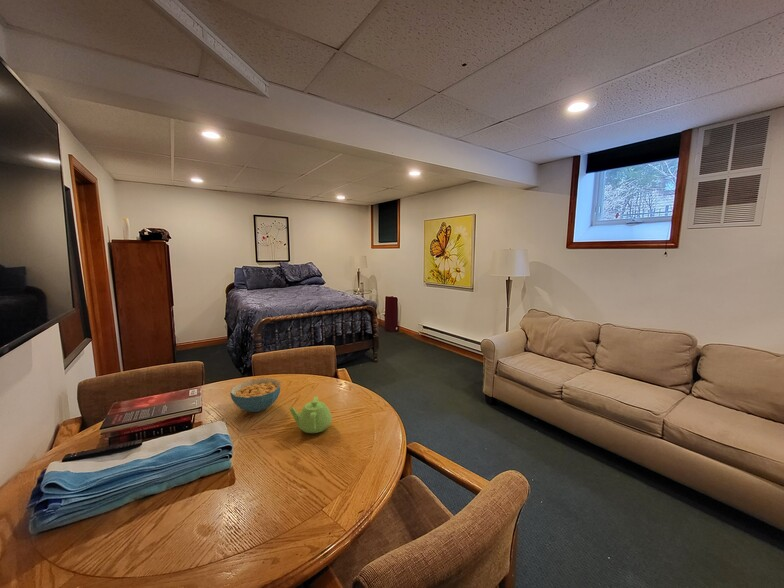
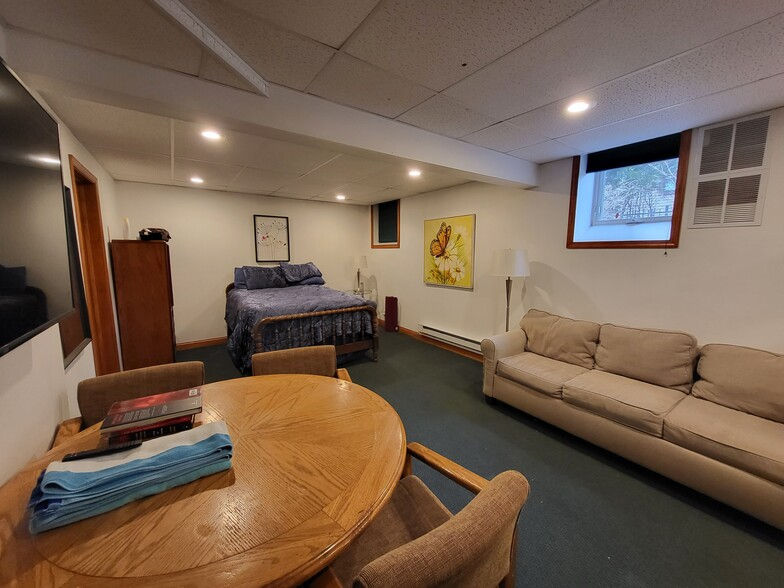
- cereal bowl [230,377,282,413]
- teapot [289,395,333,434]
